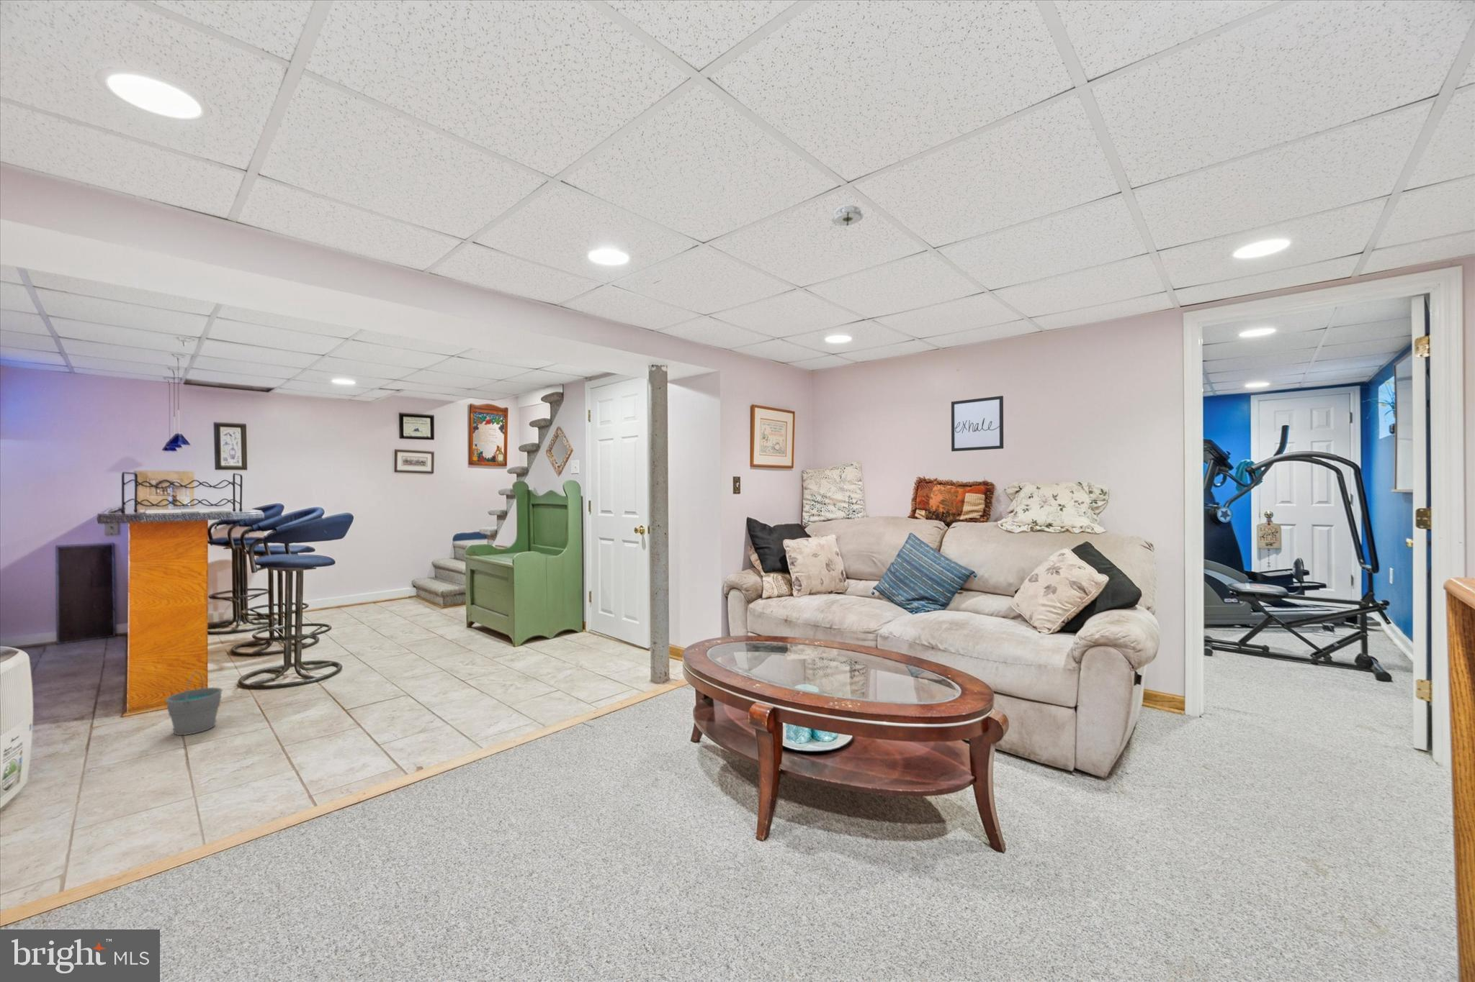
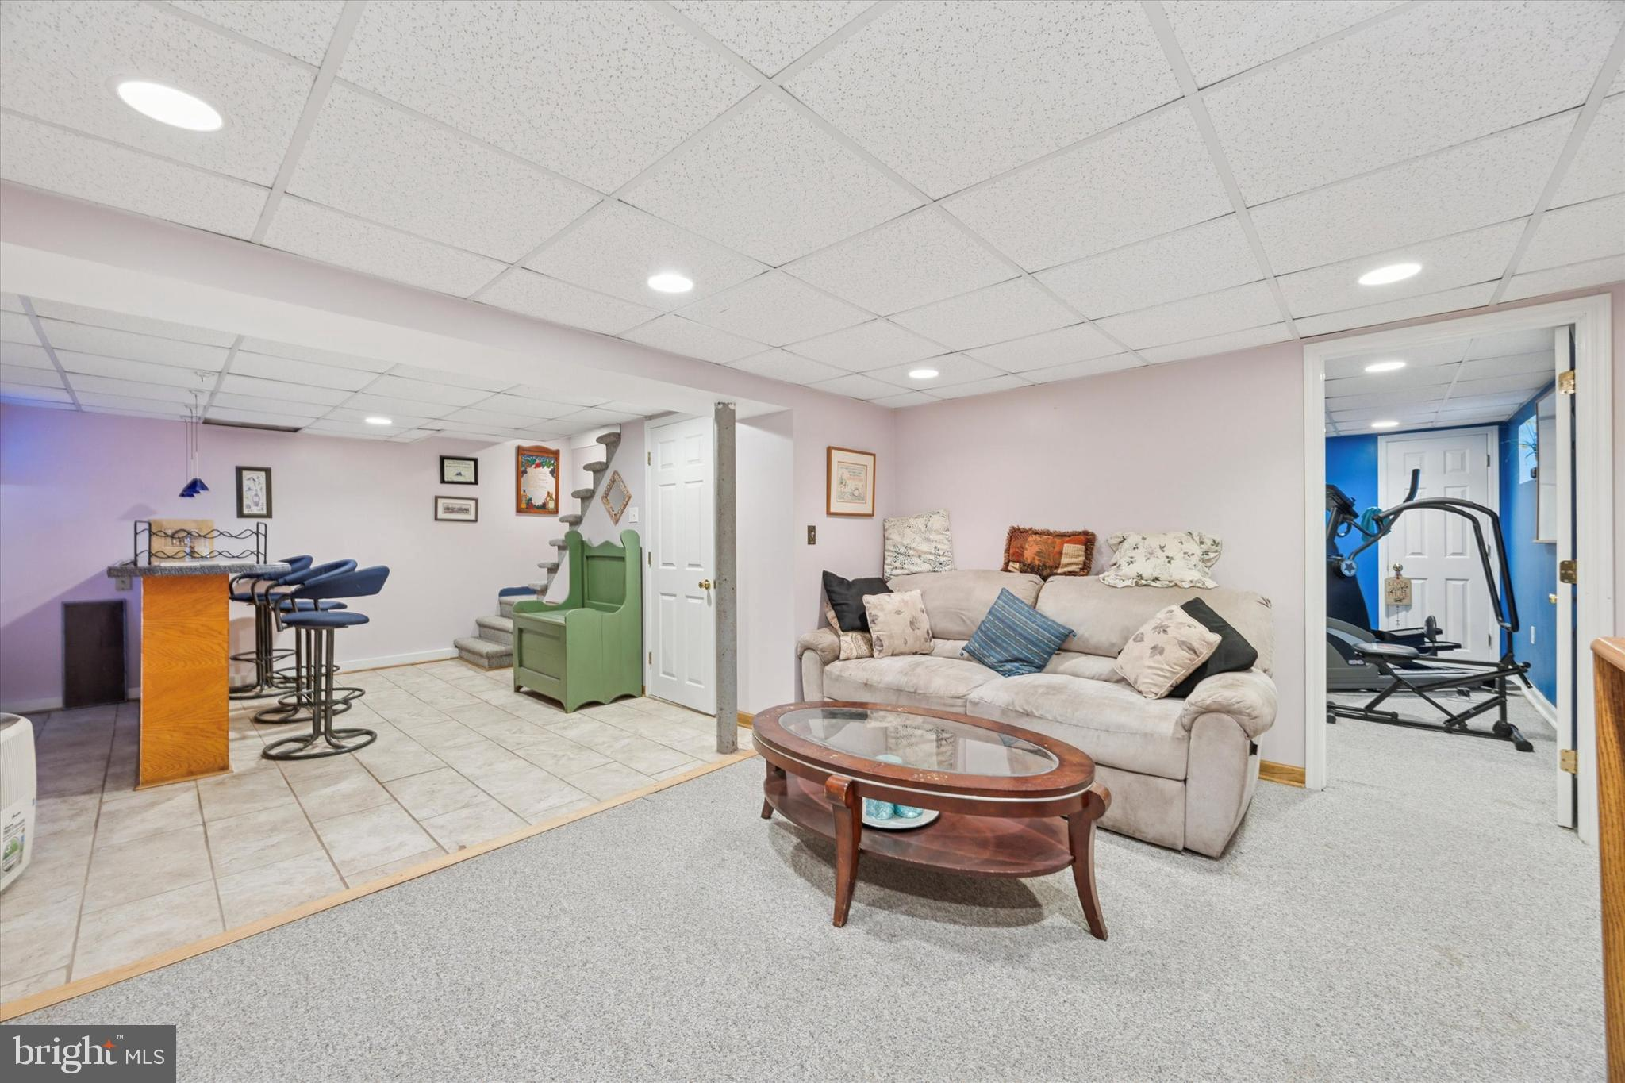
- bucket [164,671,224,736]
- smoke detector [830,204,864,229]
- wall art [951,395,1003,452]
